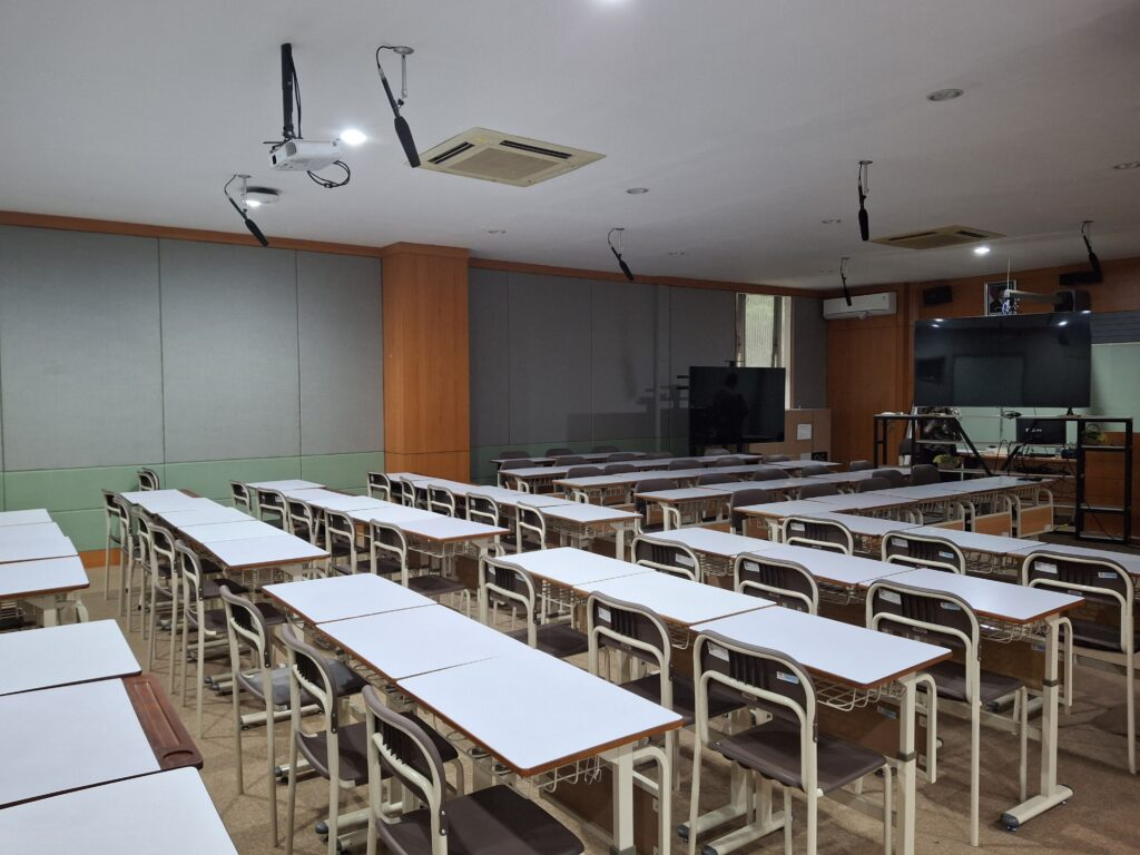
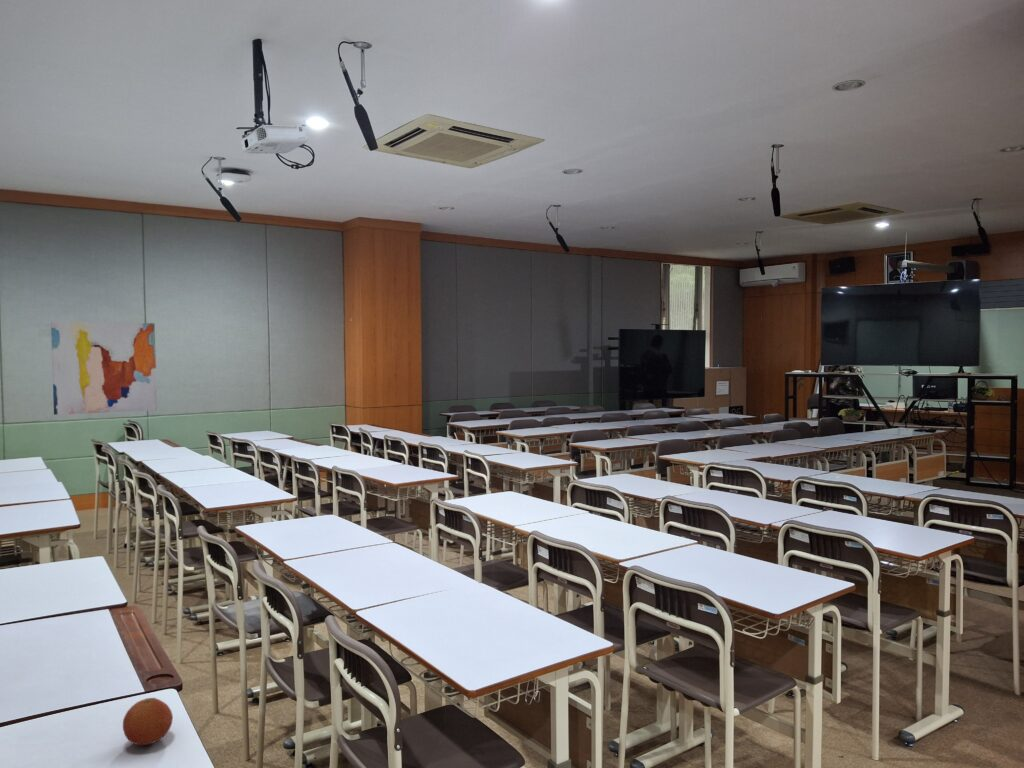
+ fruit [122,697,174,746]
+ wall art [50,320,158,416]
